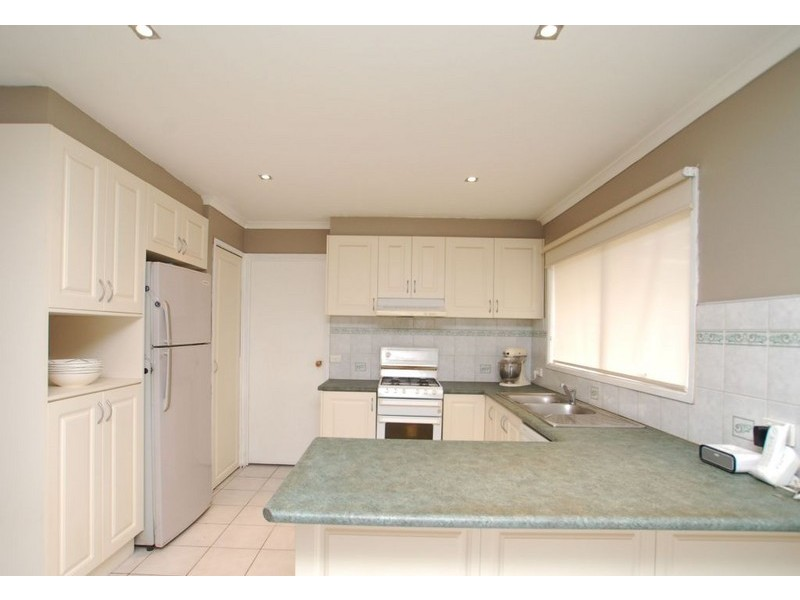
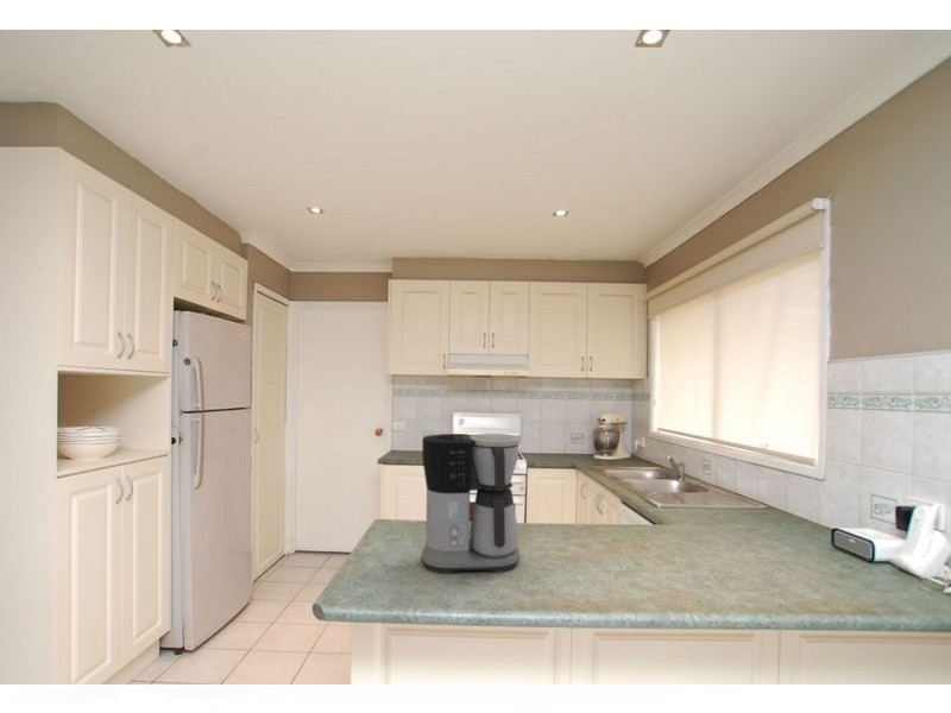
+ coffee maker [420,433,522,575]
